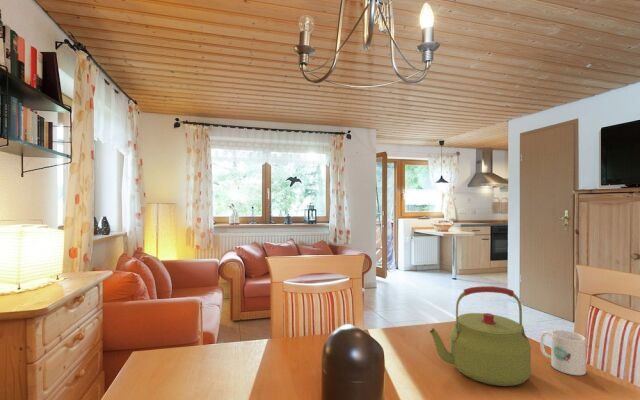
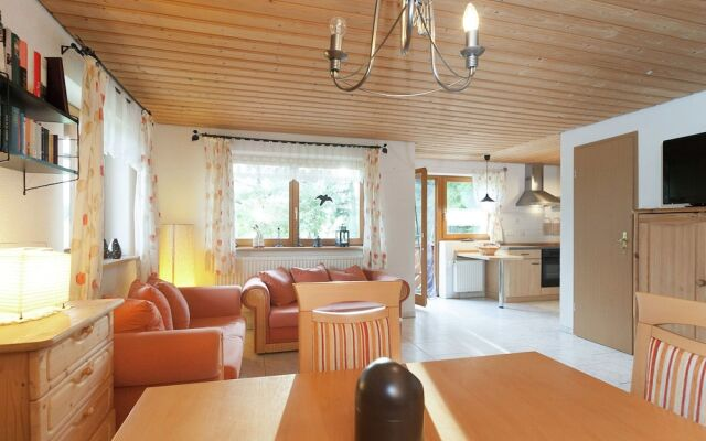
- mug [539,329,587,376]
- kettle [428,285,532,387]
